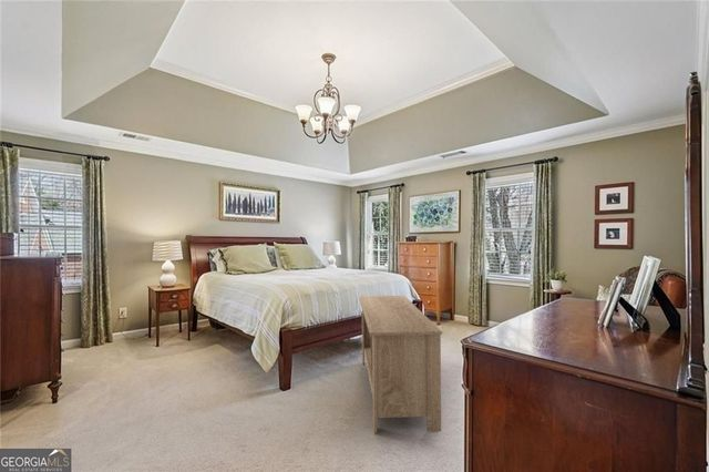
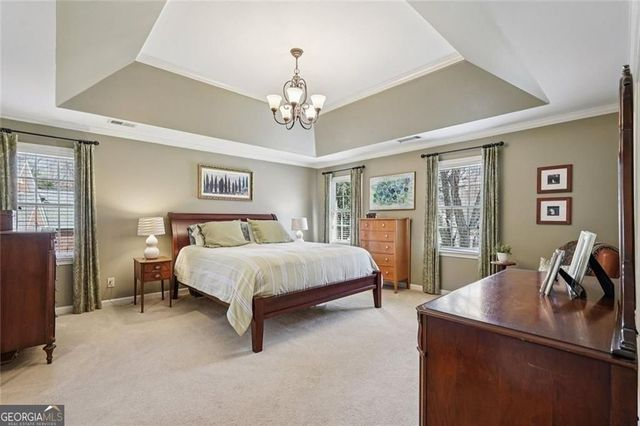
- storage bench [358,295,443,434]
